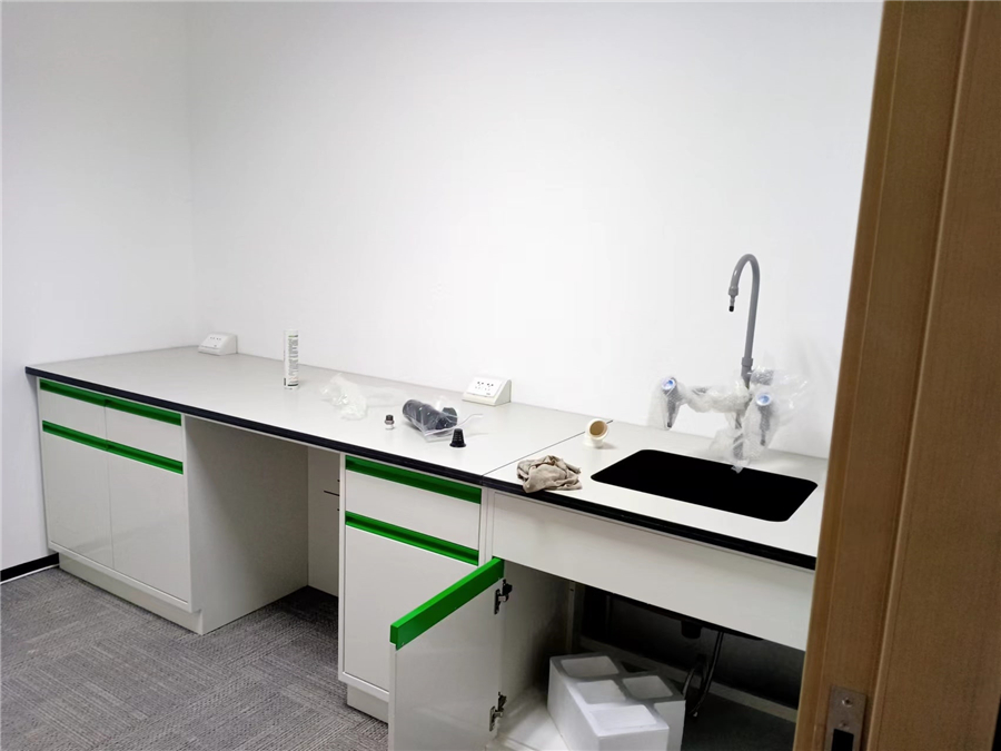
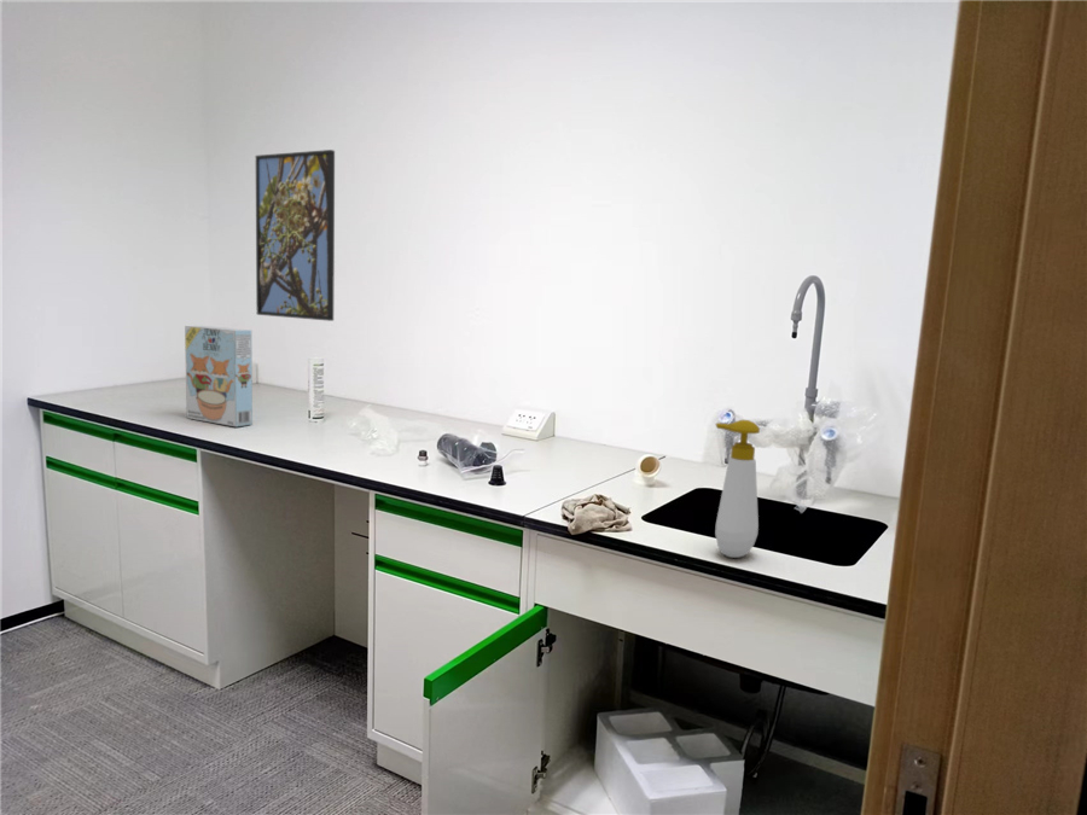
+ soap bottle [714,419,761,559]
+ cereal box [184,325,254,429]
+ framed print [255,149,336,322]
